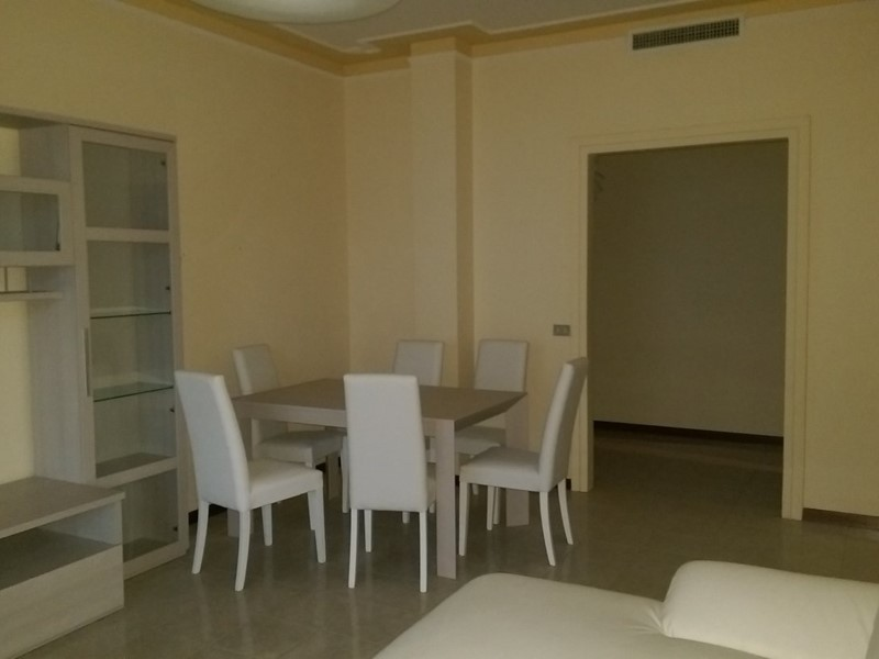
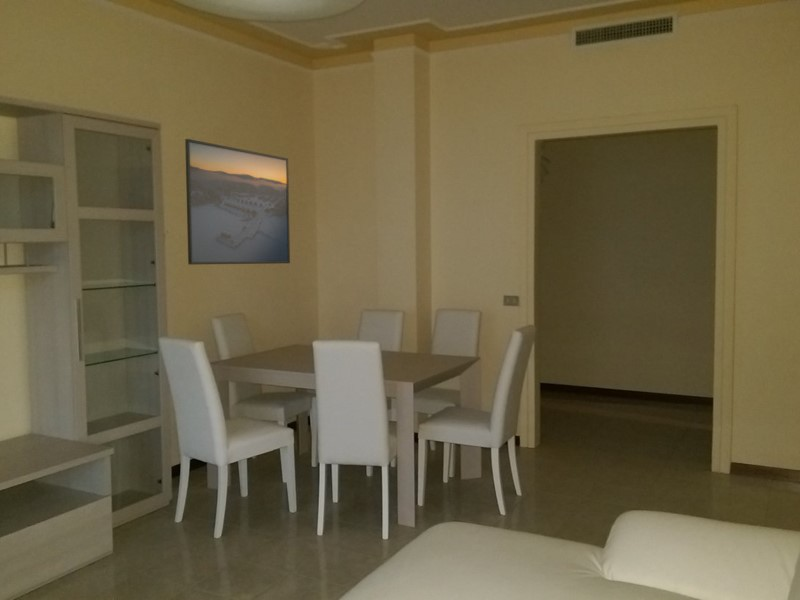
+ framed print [184,138,291,266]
